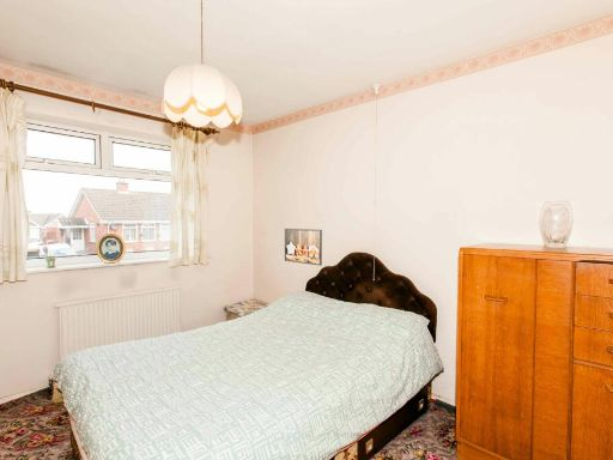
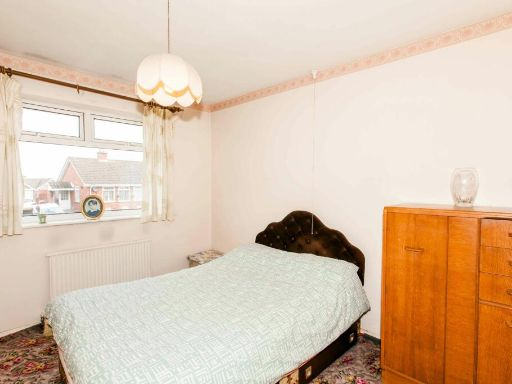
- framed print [284,228,323,267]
